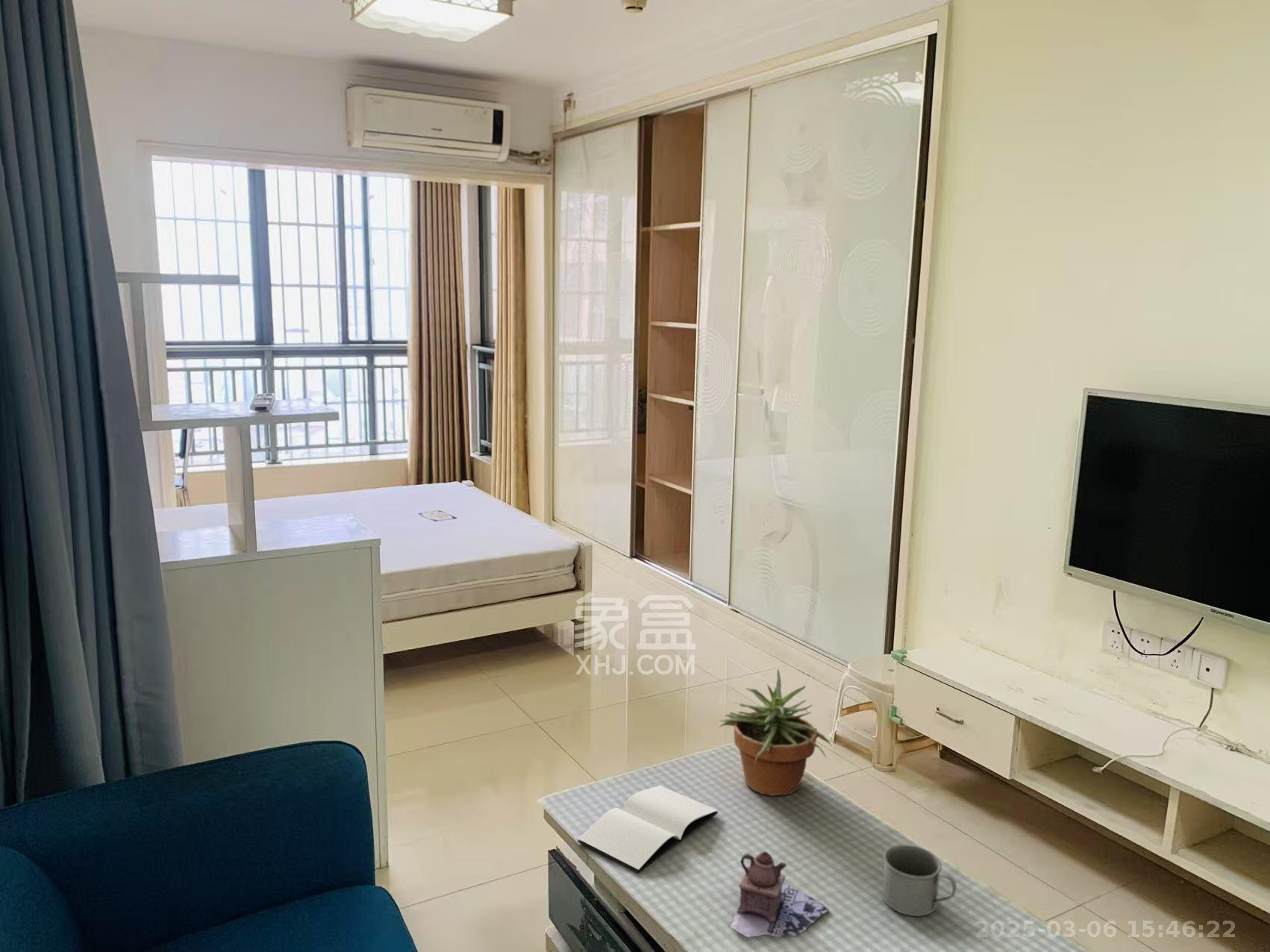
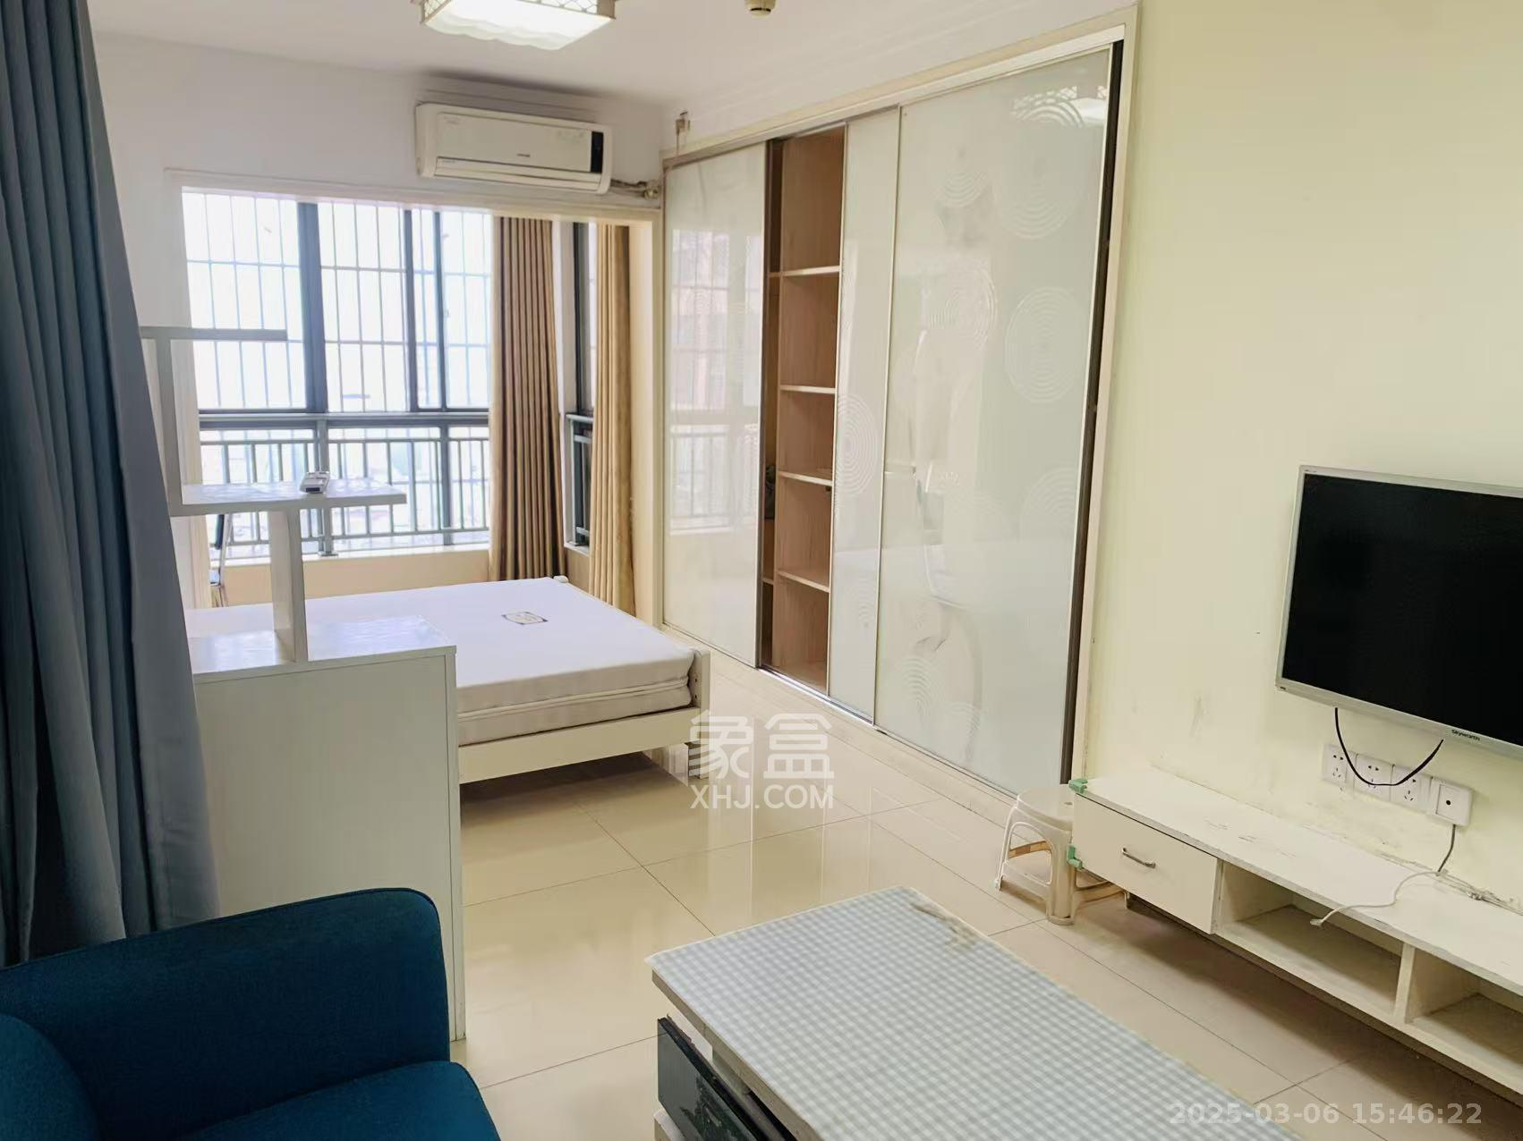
- mug [882,844,957,917]
- book [577,785,719,874]
- teapot [728,851,830,939]
- potted plant [716,668,833,797]
